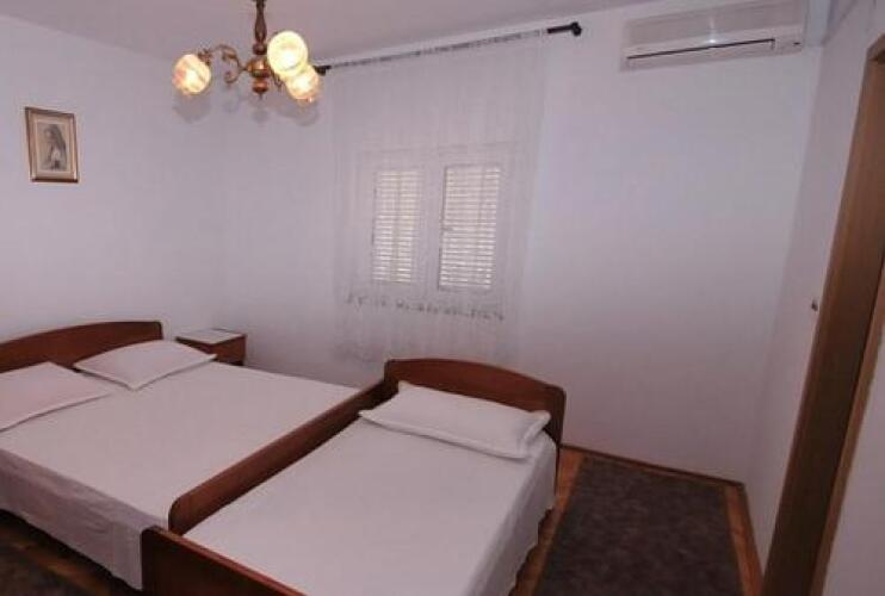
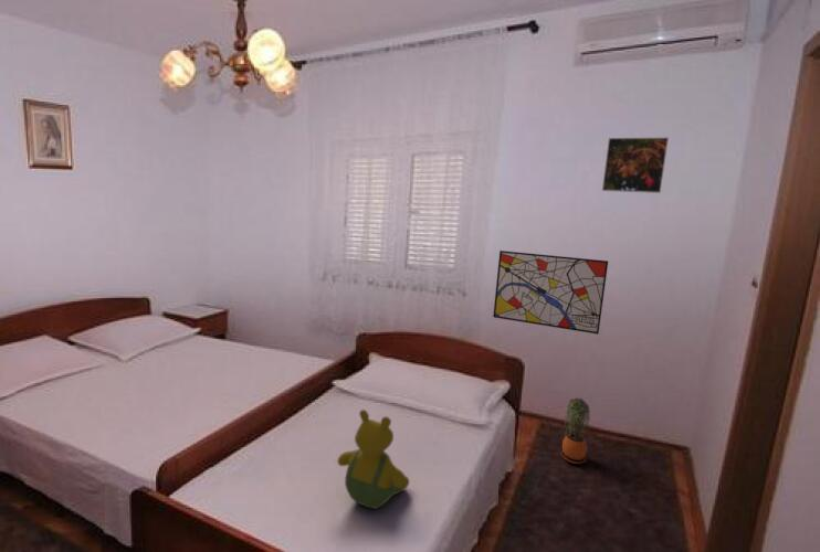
+ teddy bear [337,408,410,510]
+ potted plant [560,397,591,465]
+ wall art [492,250,609,336]
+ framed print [601,136,670,194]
